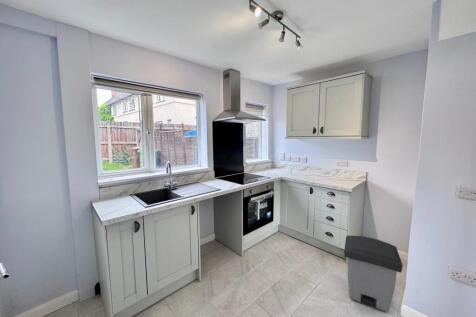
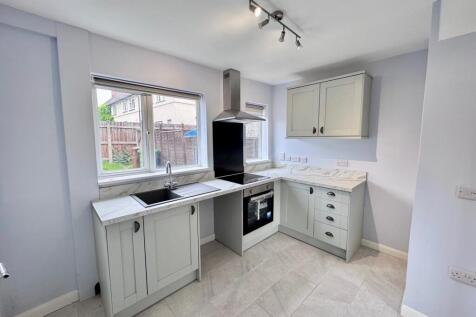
- trash can [343,235,404,313]
